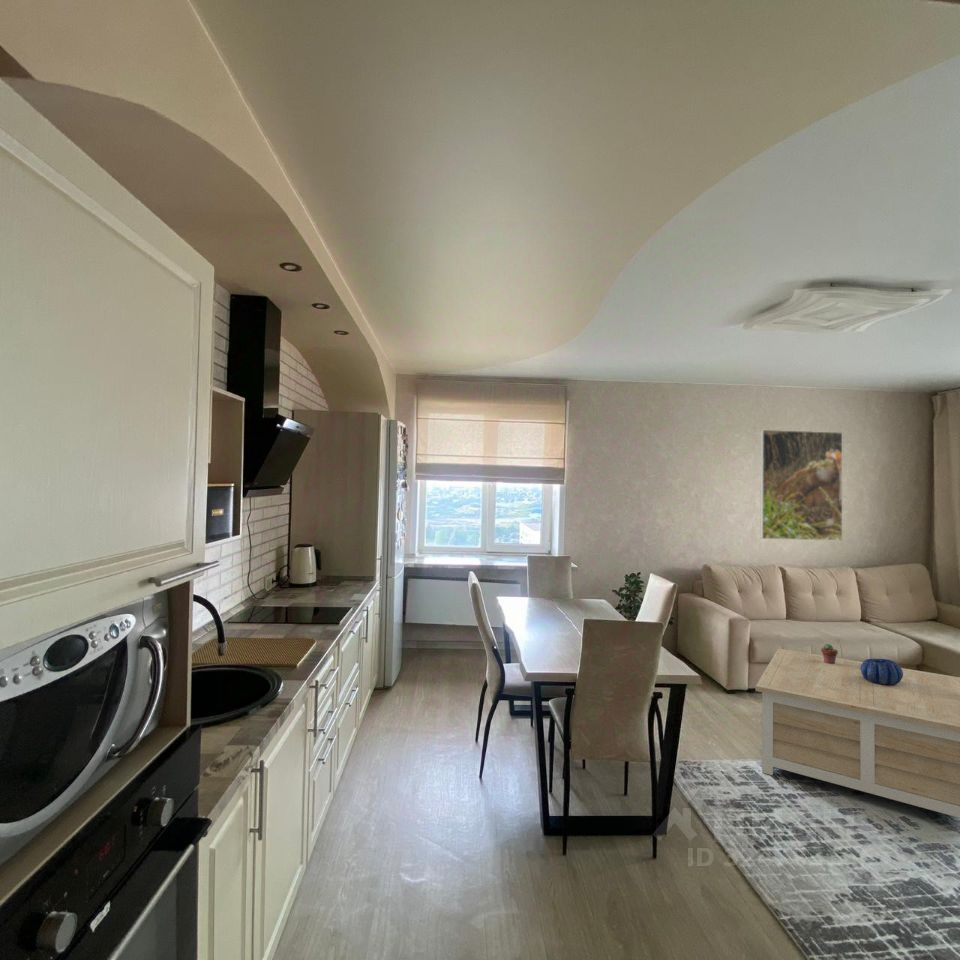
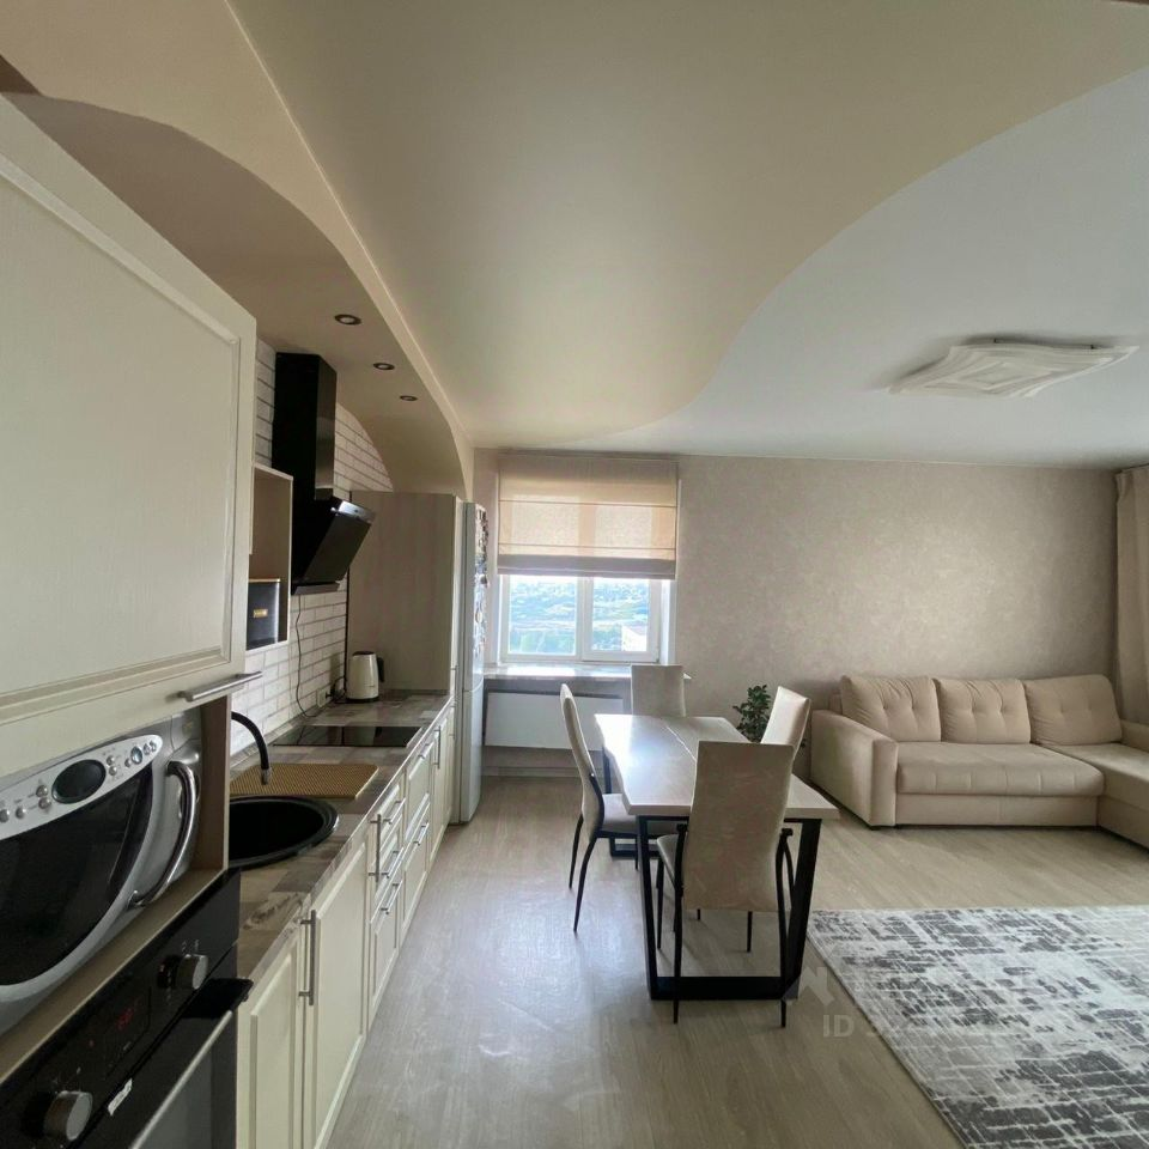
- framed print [760,429,843,542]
- decorative bowl [860,658,903,685]
- coffee table [755,648,960,819]
- potted succulent [820,643,839,664]
